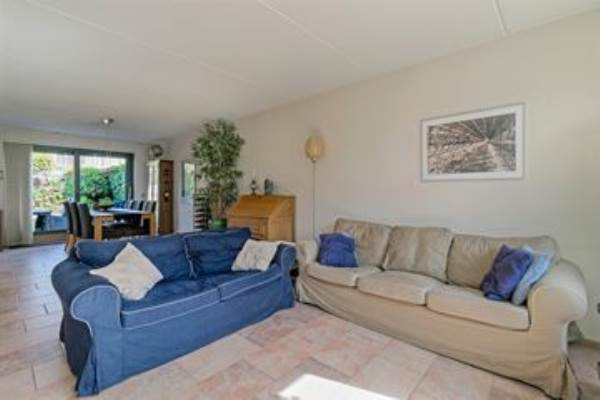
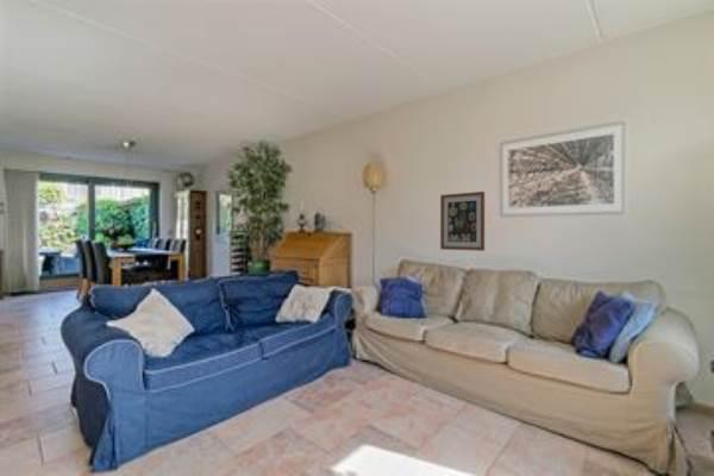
+ wall art [439,190,486,252]
